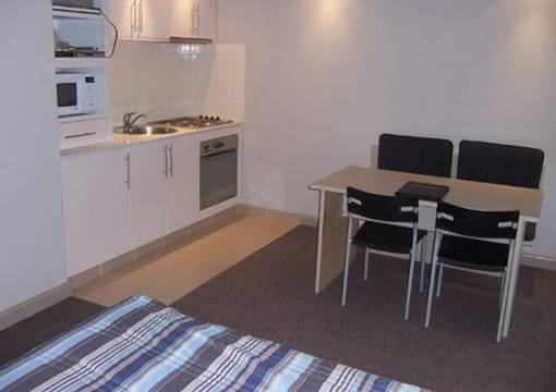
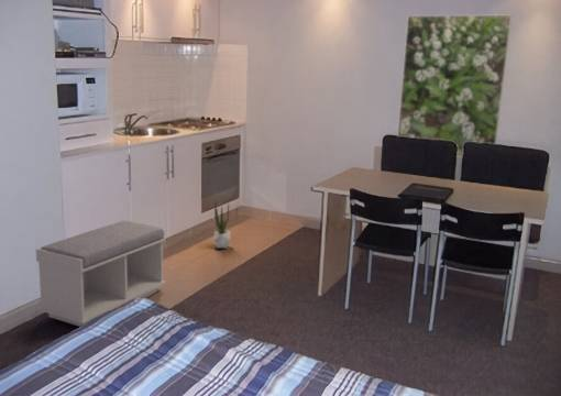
+ bench [35,220,166,328]
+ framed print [396,14,513,157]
+ potted plant [209,199,232,250]
